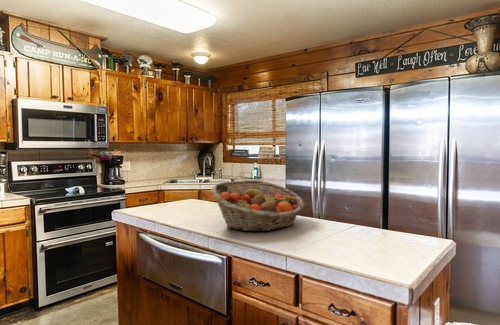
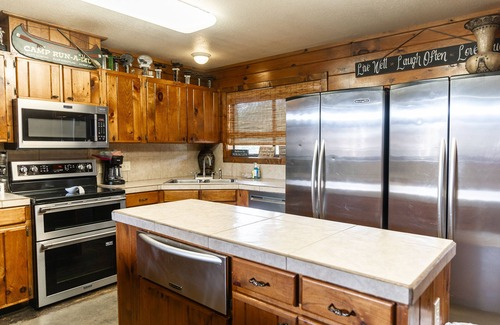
- fruit basket [210,179,305,232]
